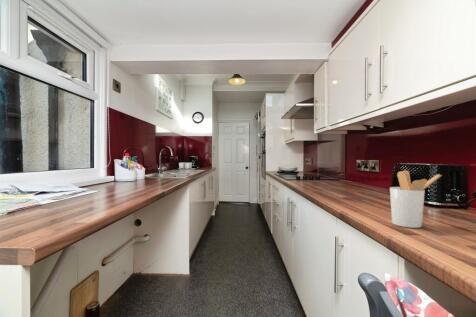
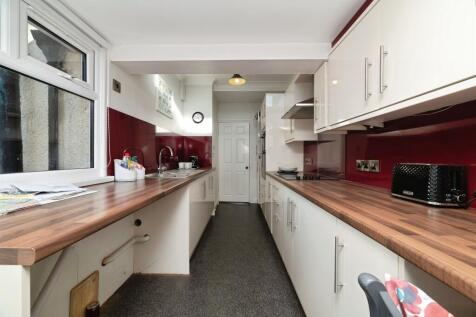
- utensil holder [389,169,443,229]
